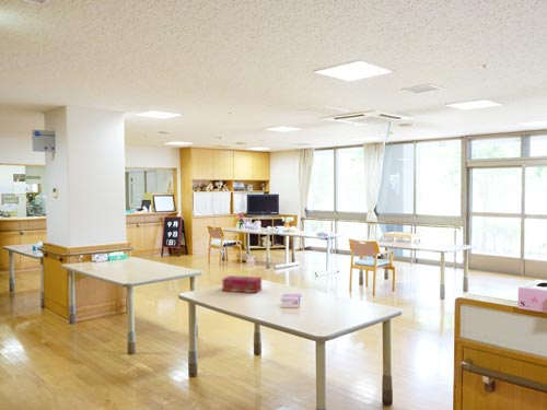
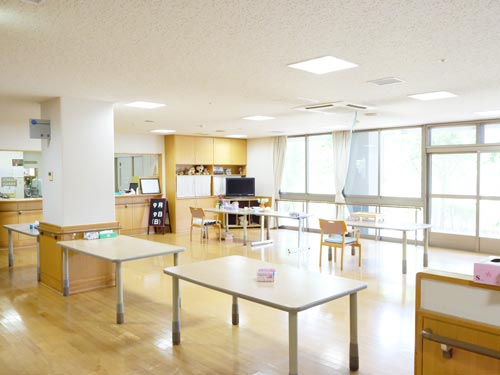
- tissue box [221,274,263,294]
